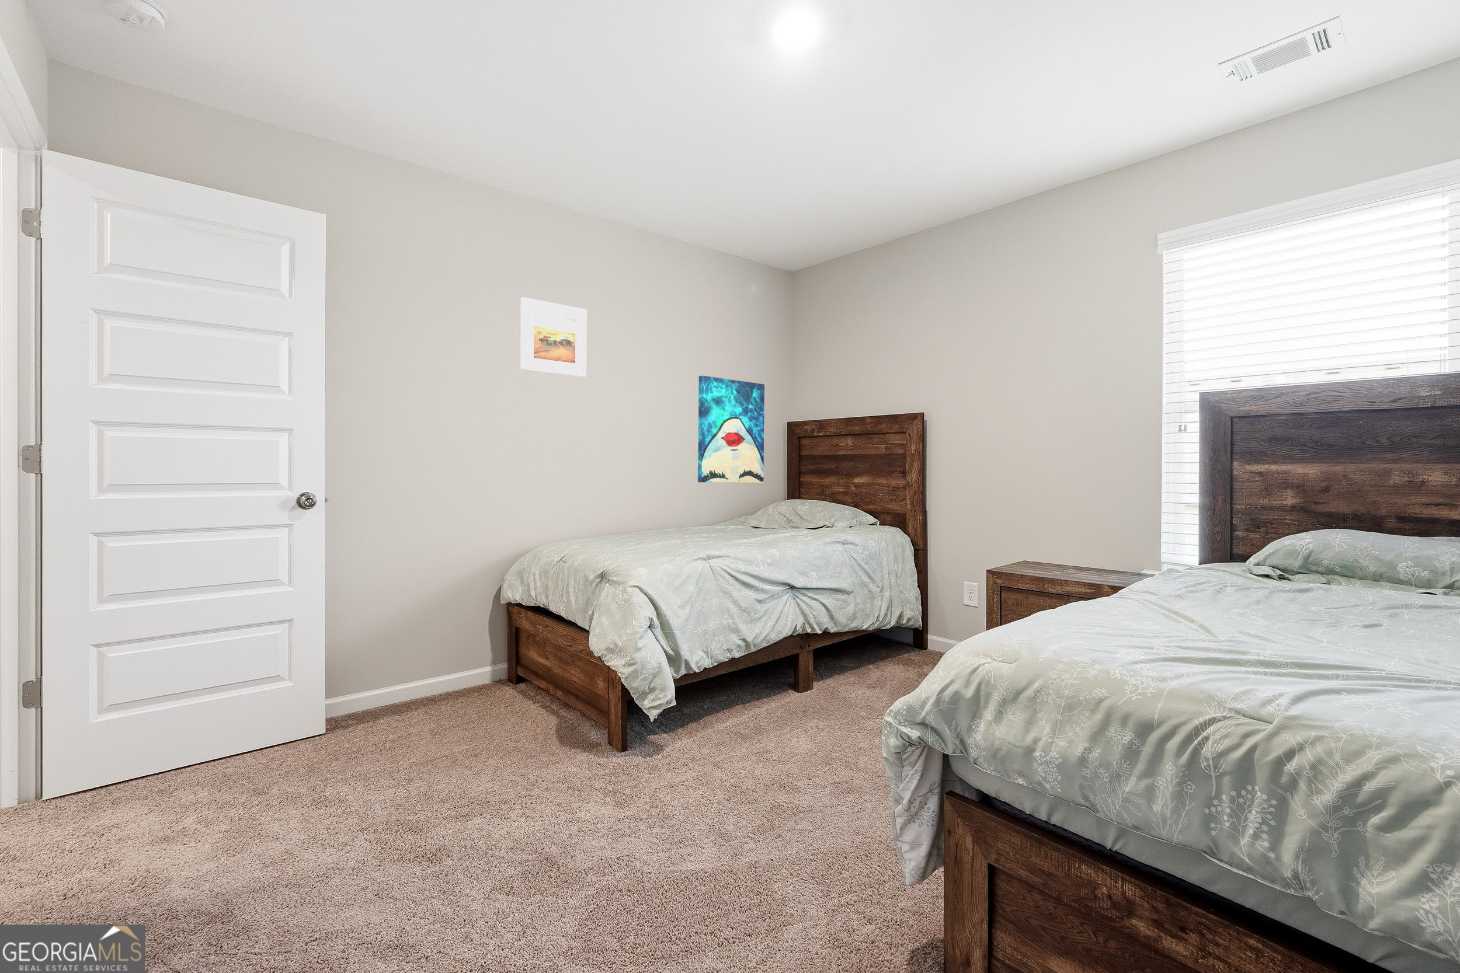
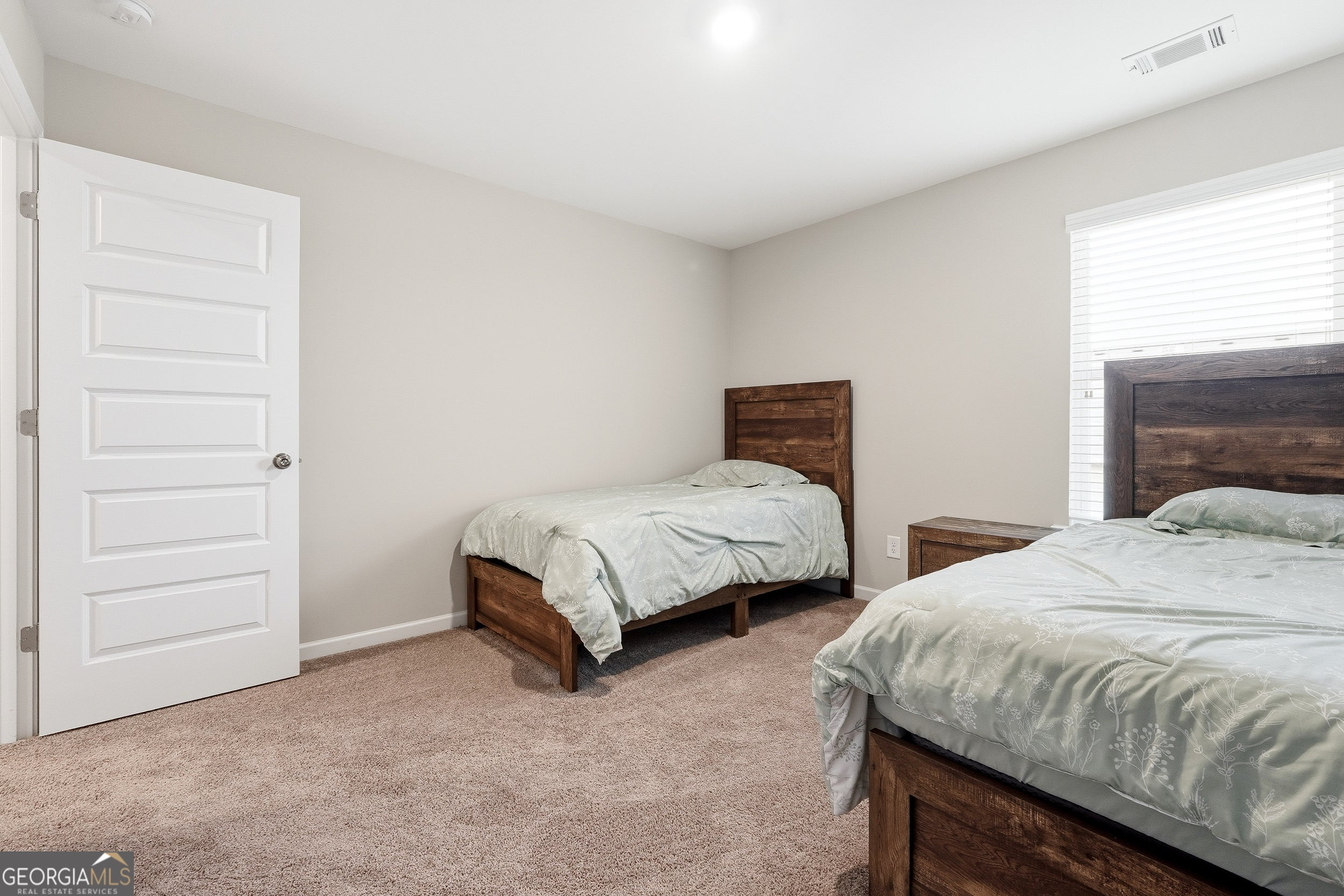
- wall art [697,375,765,483]
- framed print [519,296,588,378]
